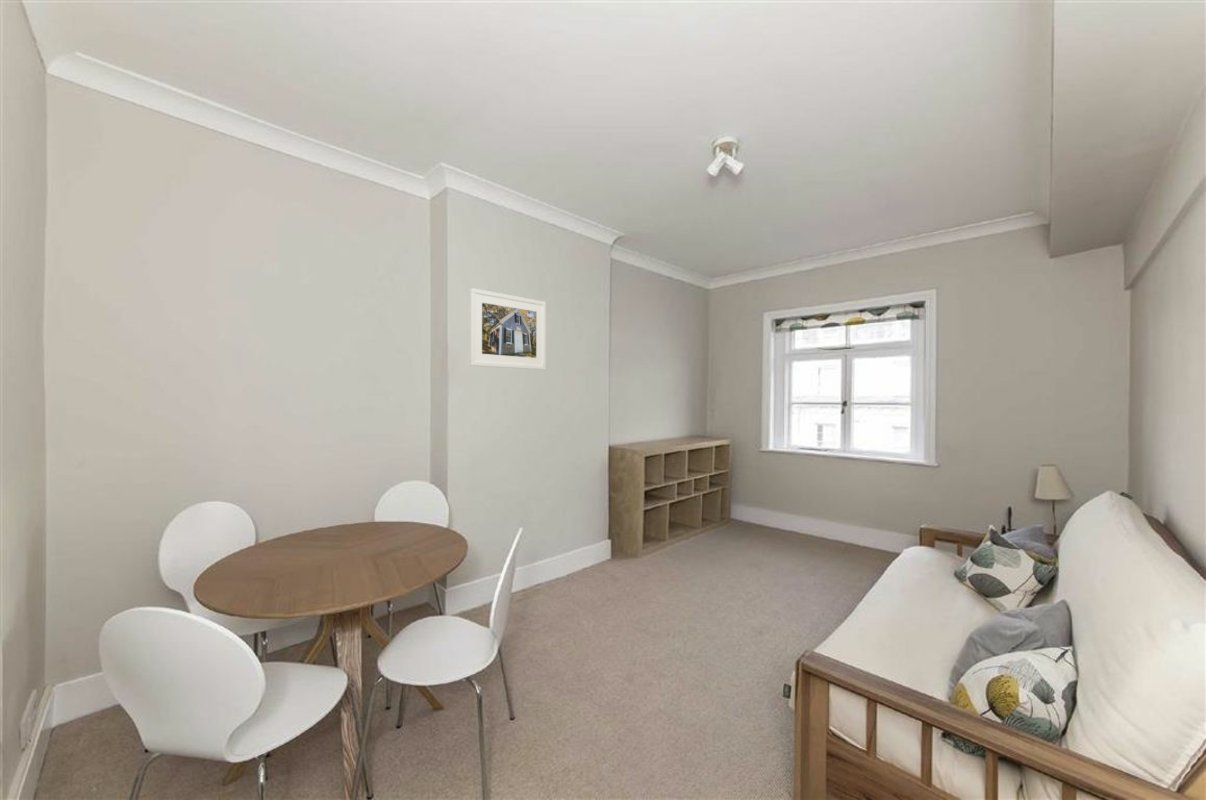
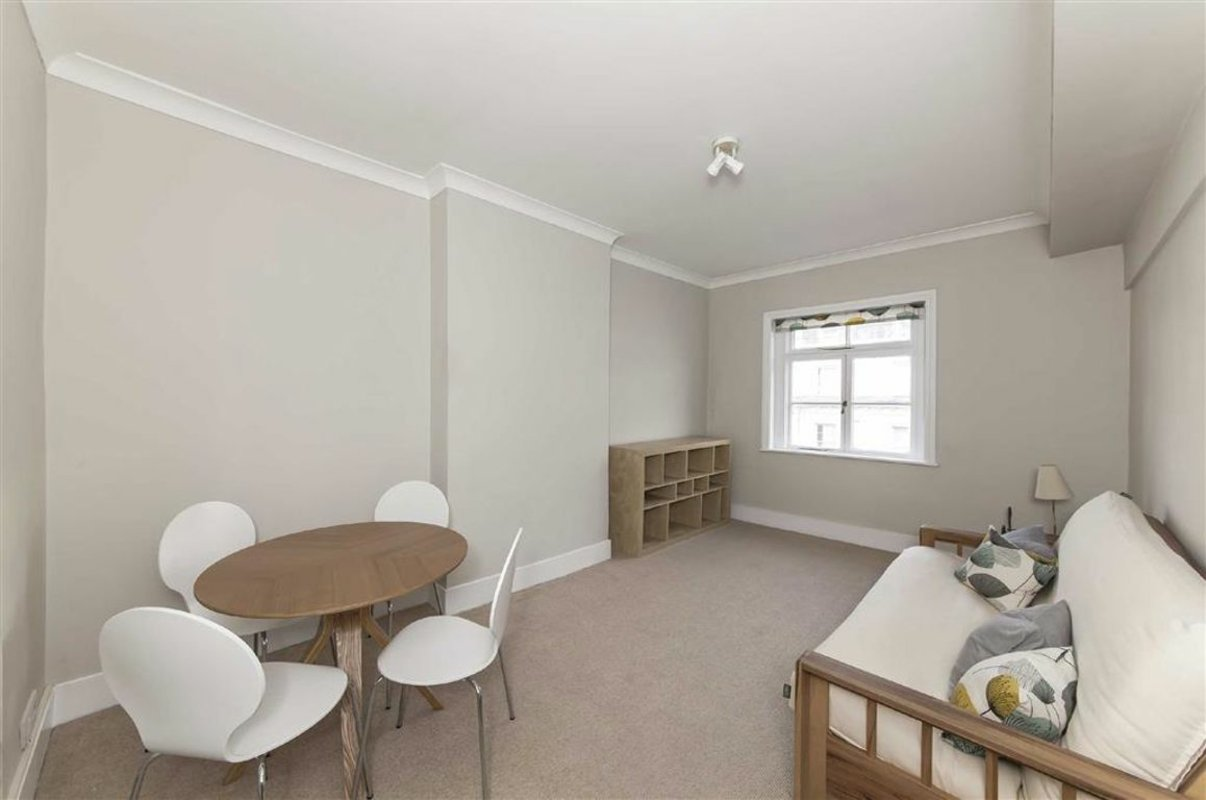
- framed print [469,287,547,371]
